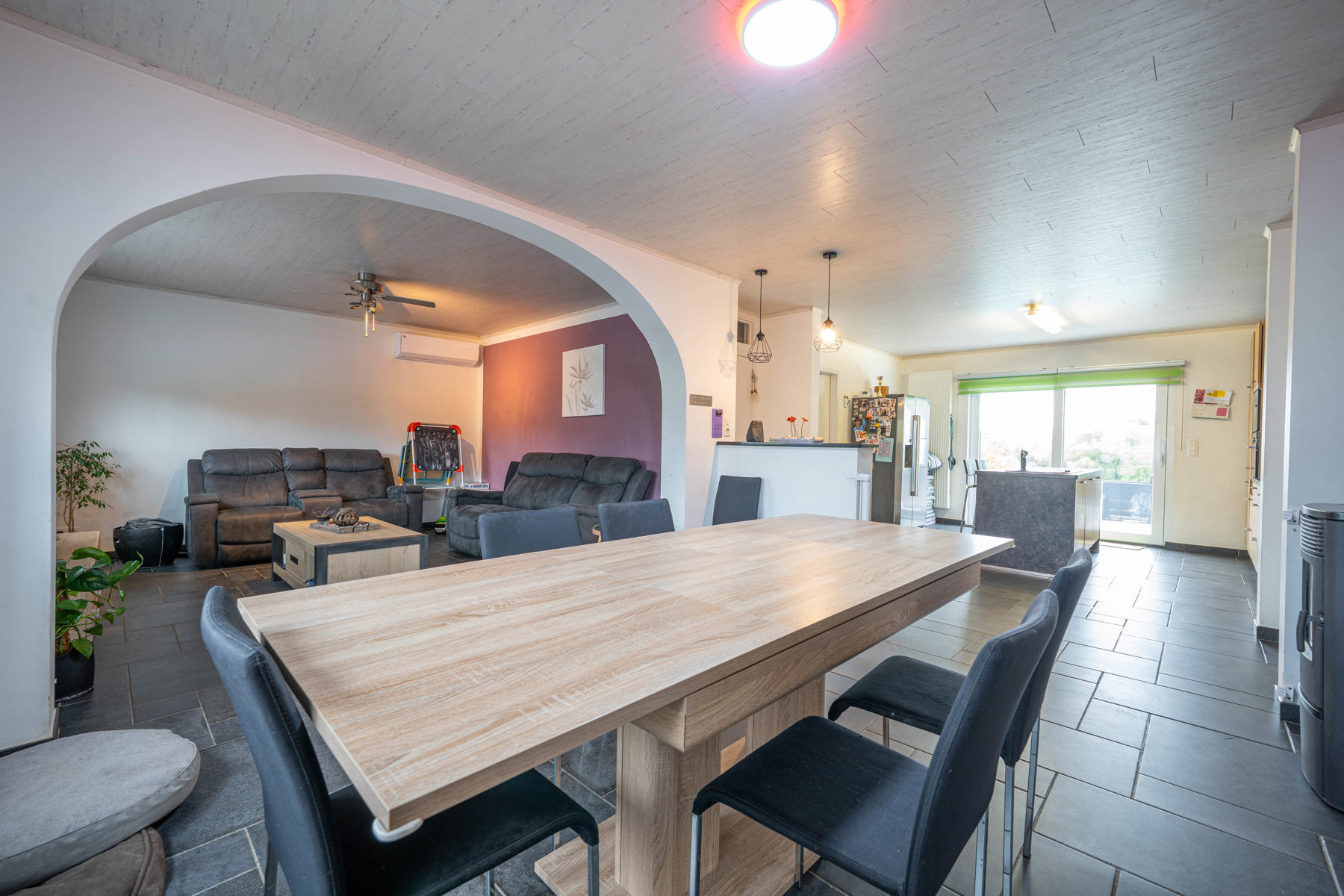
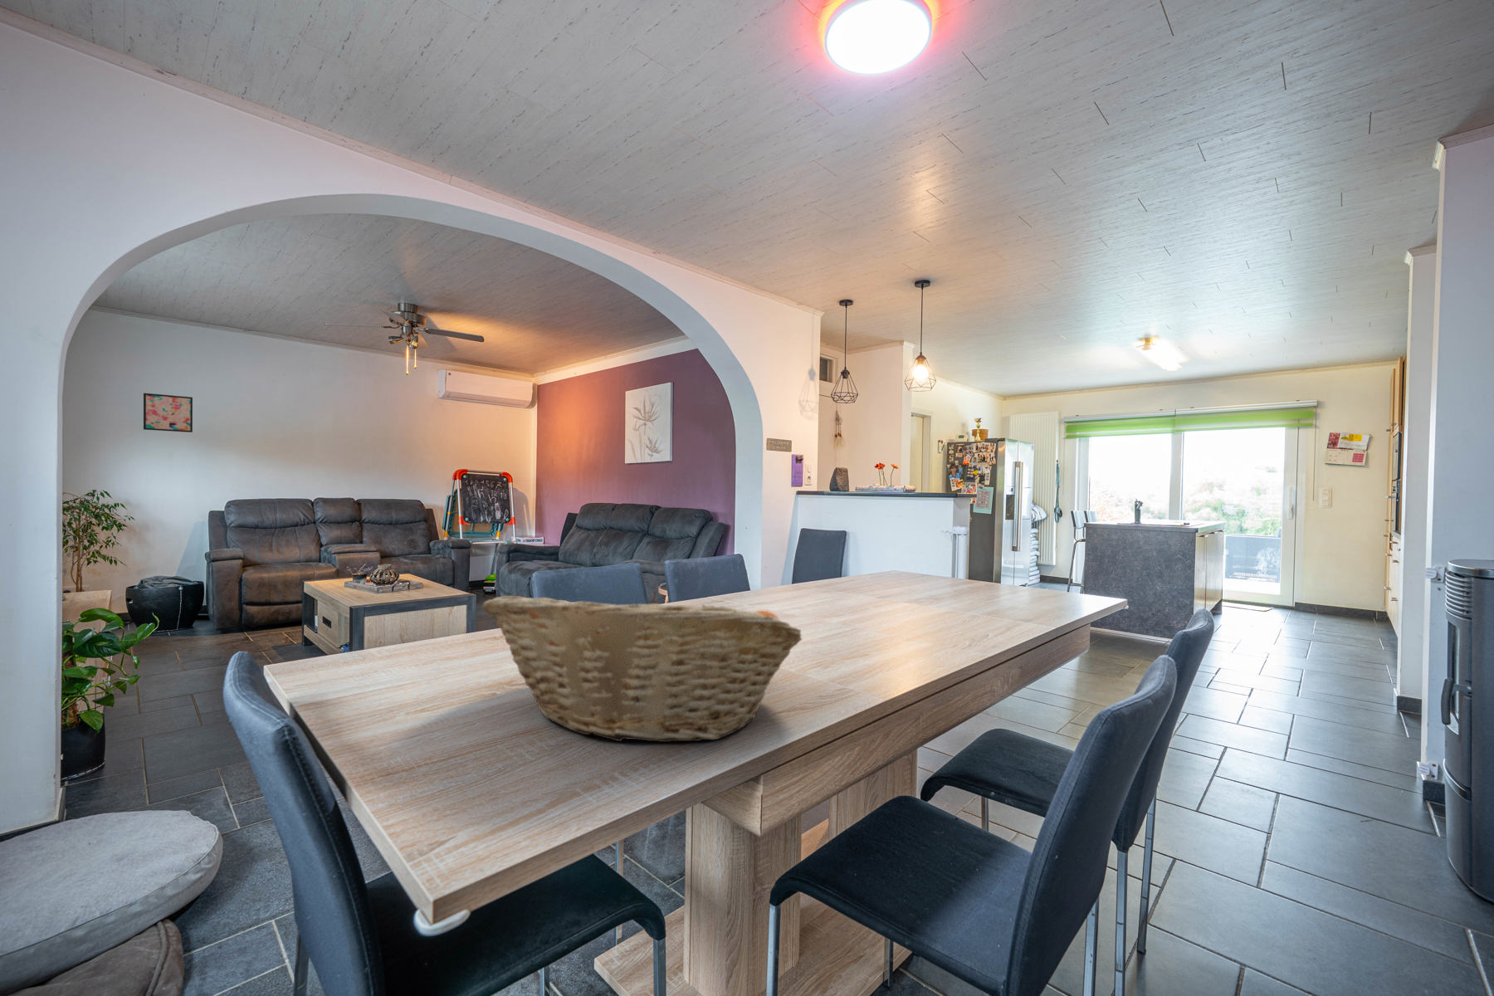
+ wall art [142,392,193,434]
+ fruit basket [481,590,803,743]
